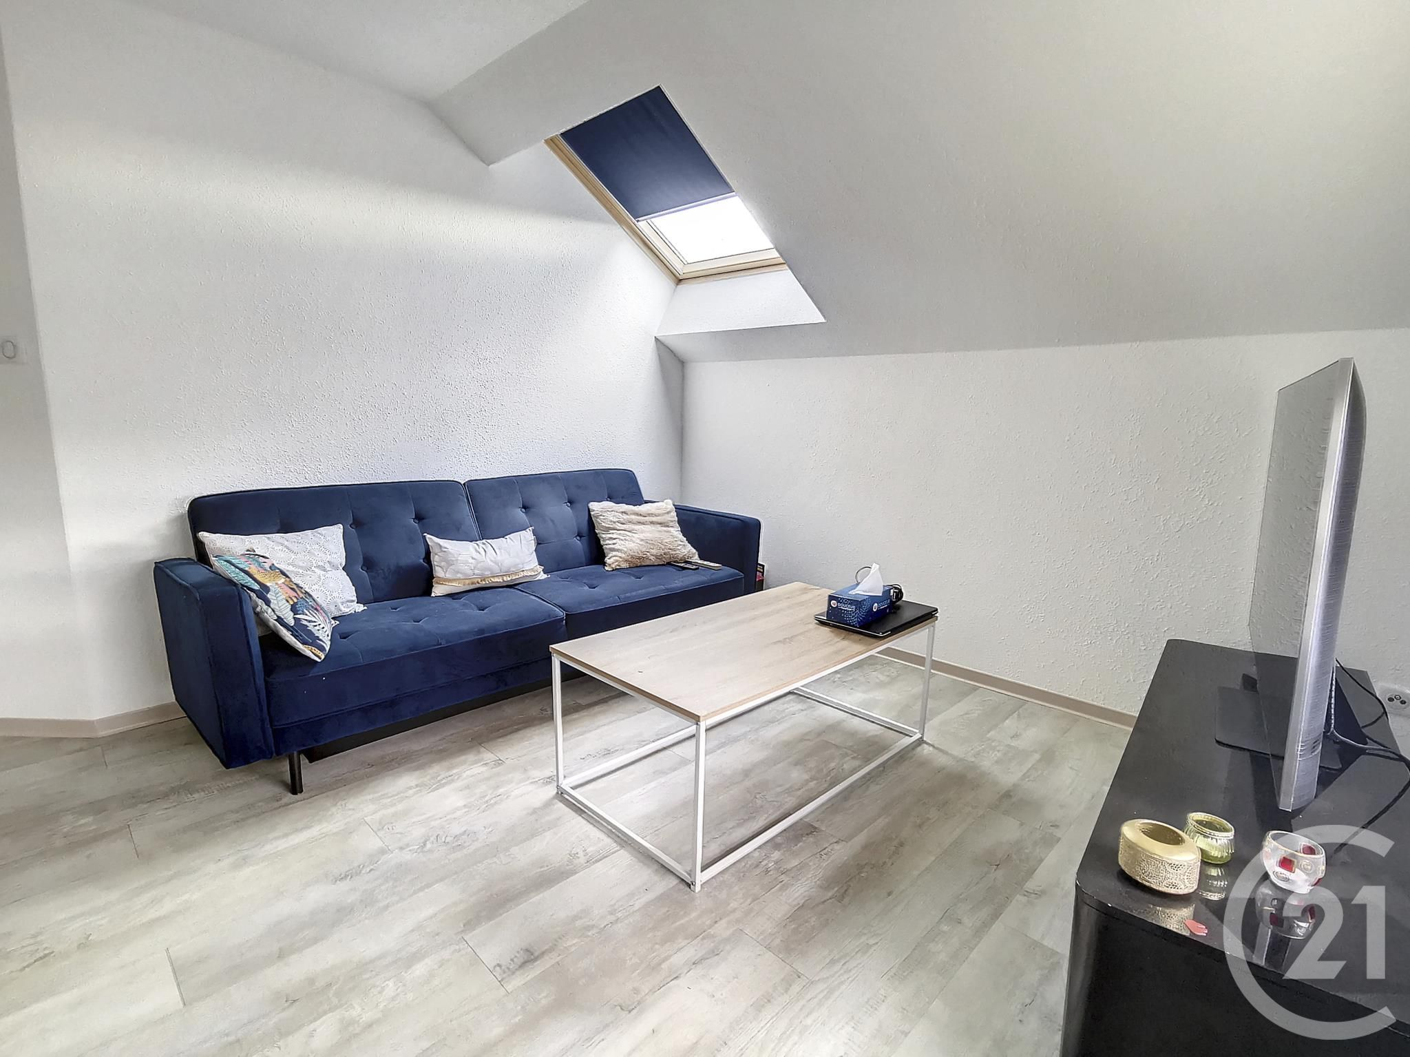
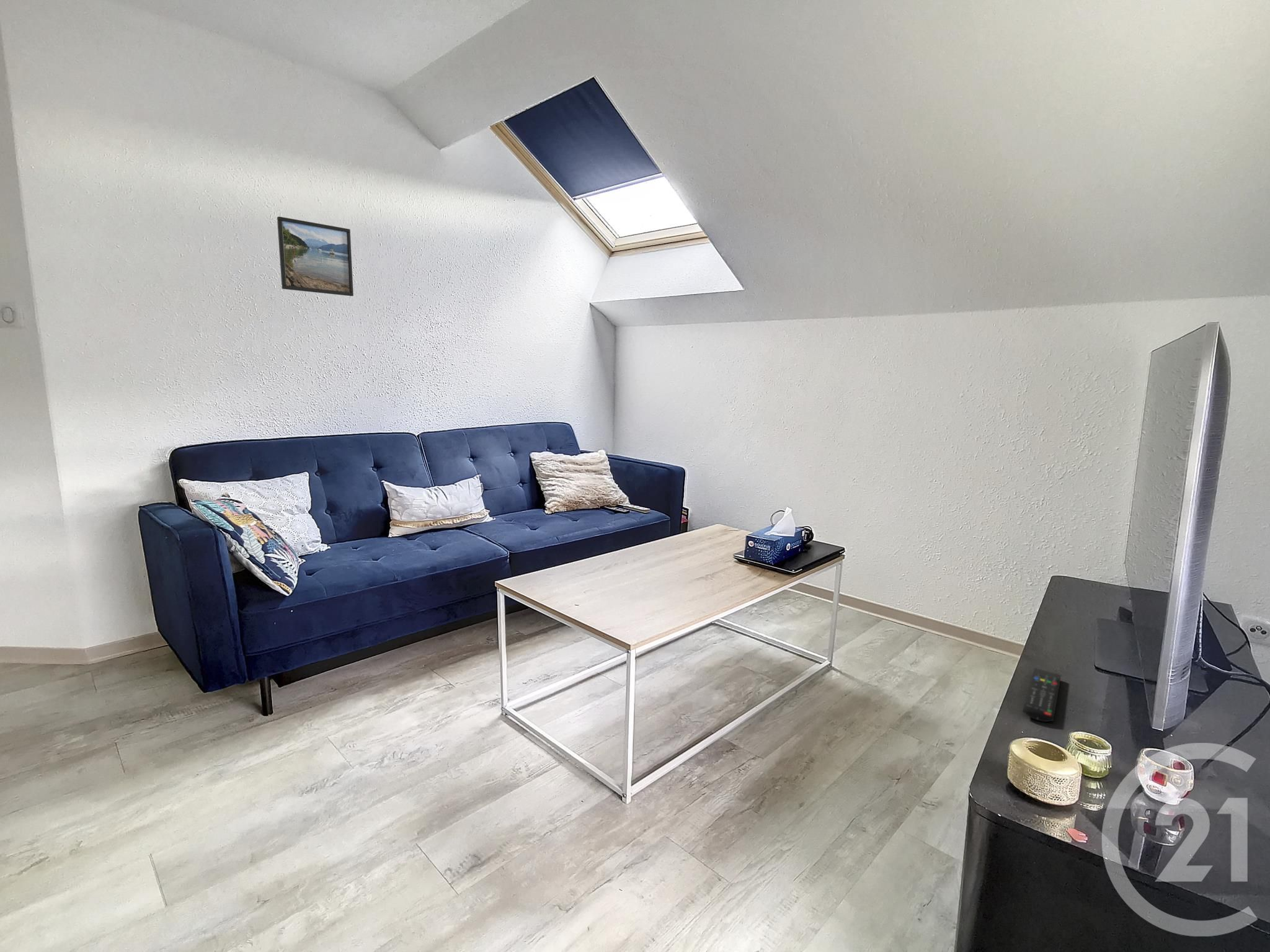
+ remote control [1022,667,1062,723]
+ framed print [277,216,354,296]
